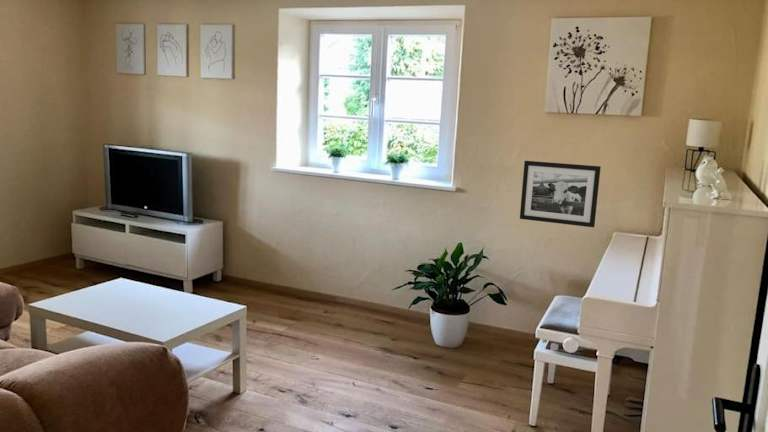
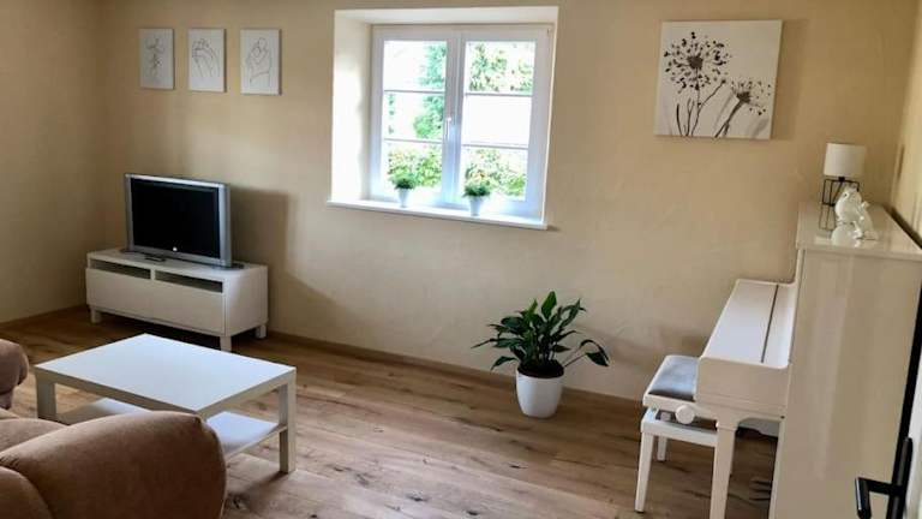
- picture frame [519,160,602,228]
